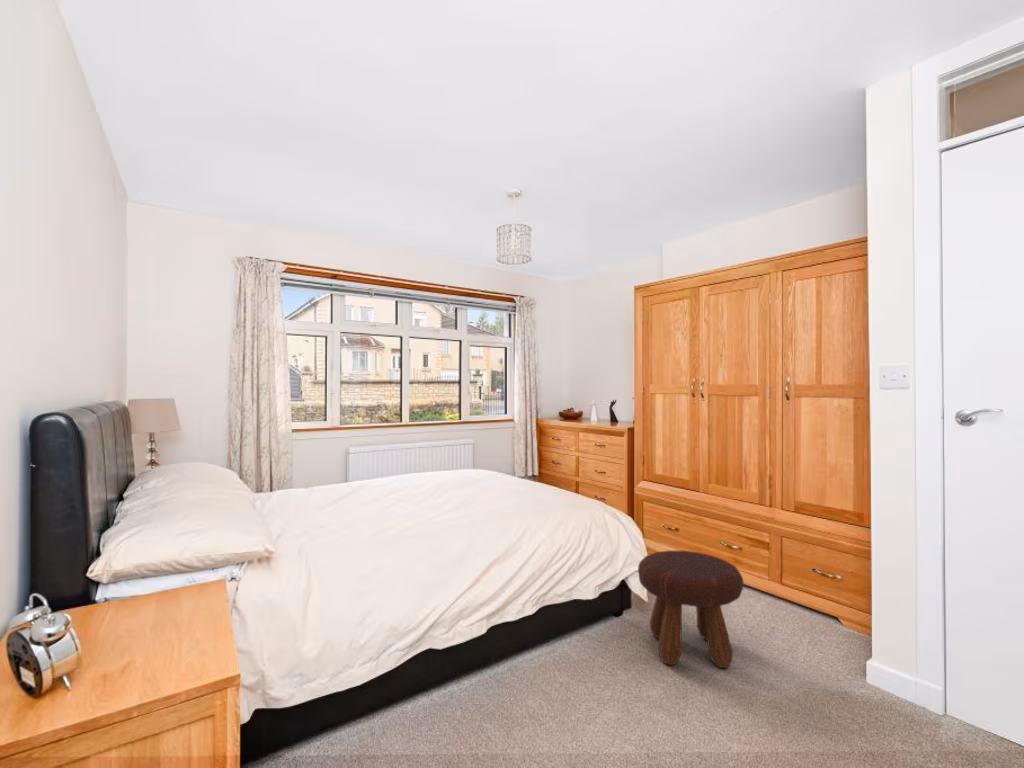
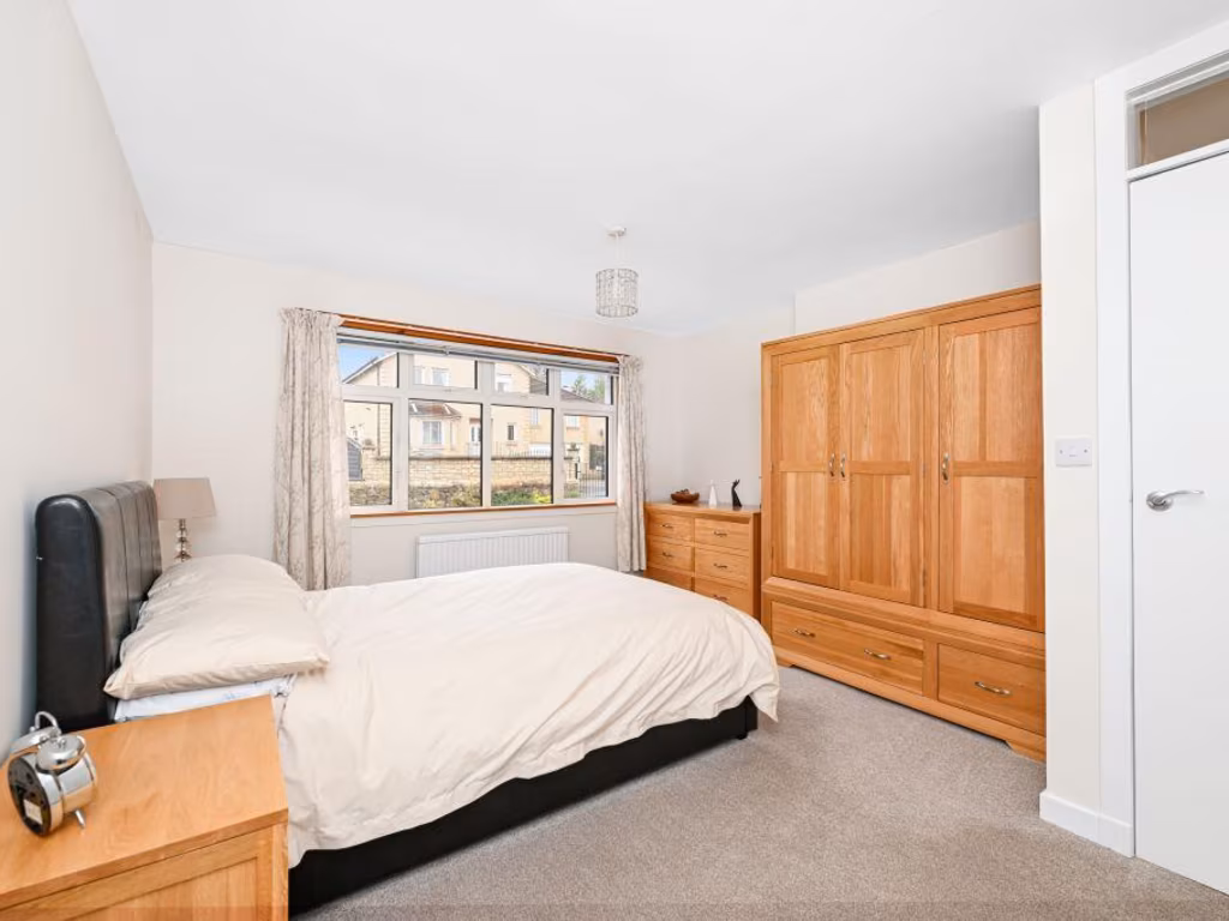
- footstool [637,550,744,669]
